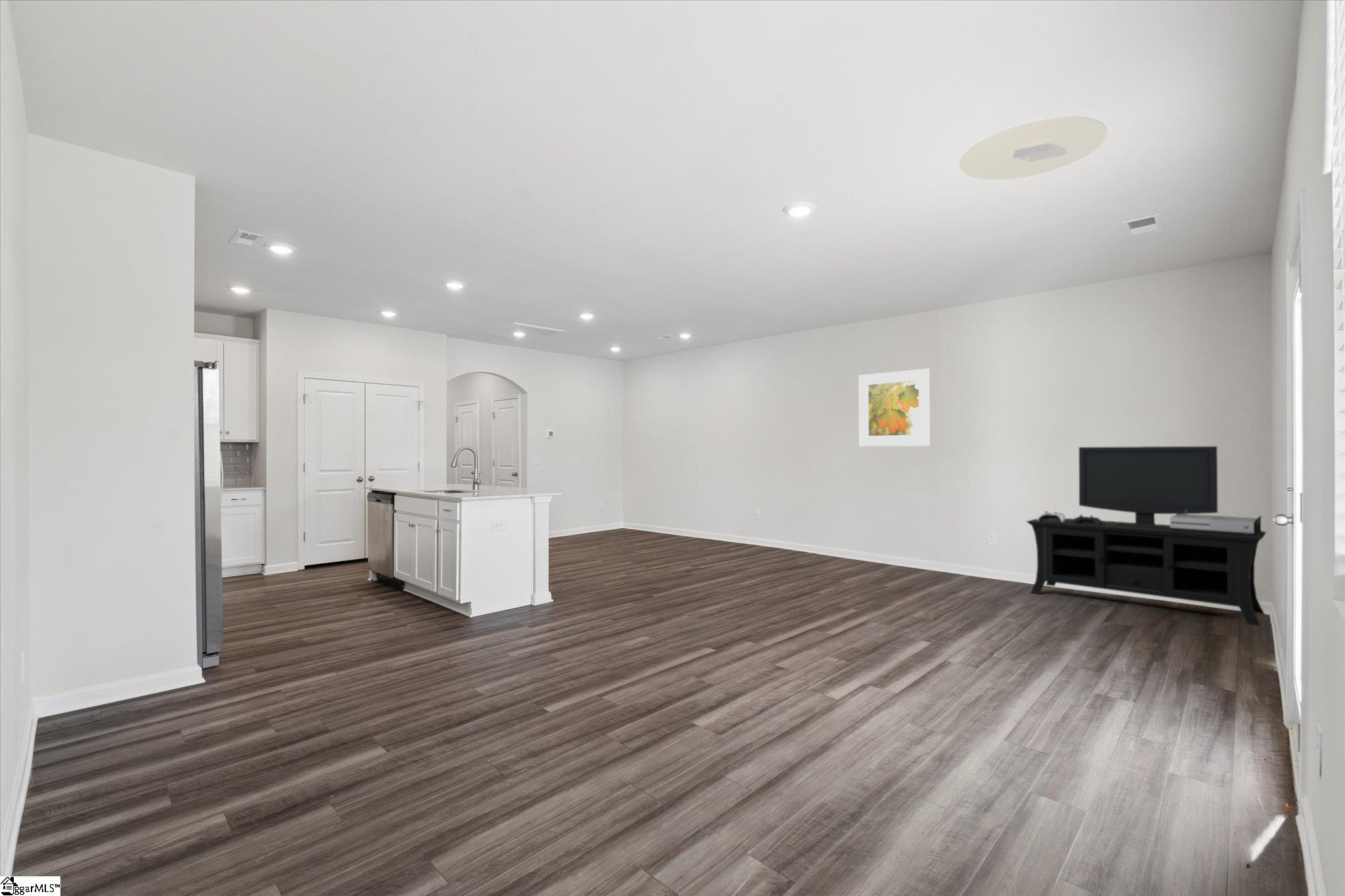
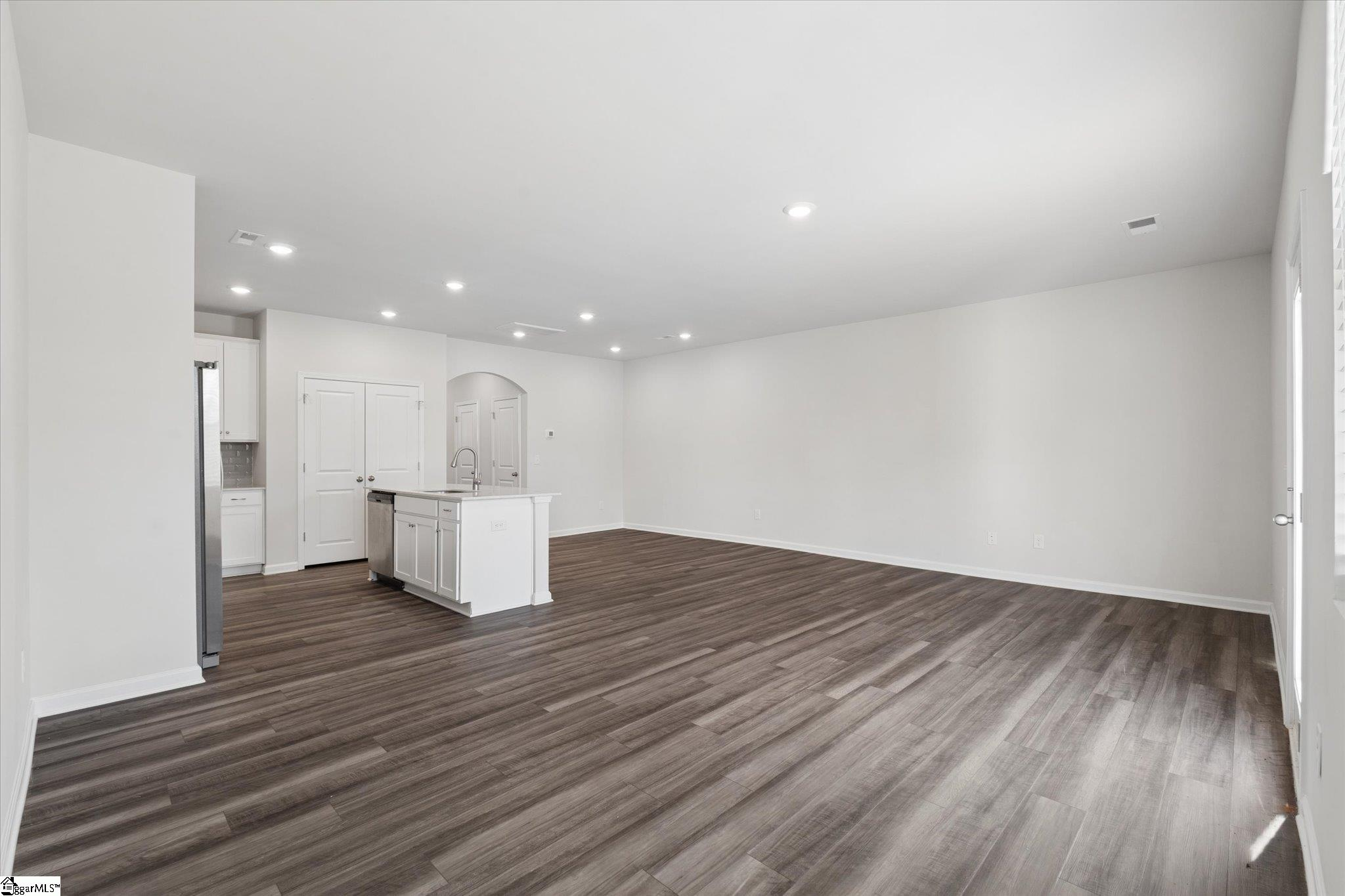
- ceiling light [958,116,1108,180]
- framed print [858,368,931,447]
- media console [1025,446,1268,627]
